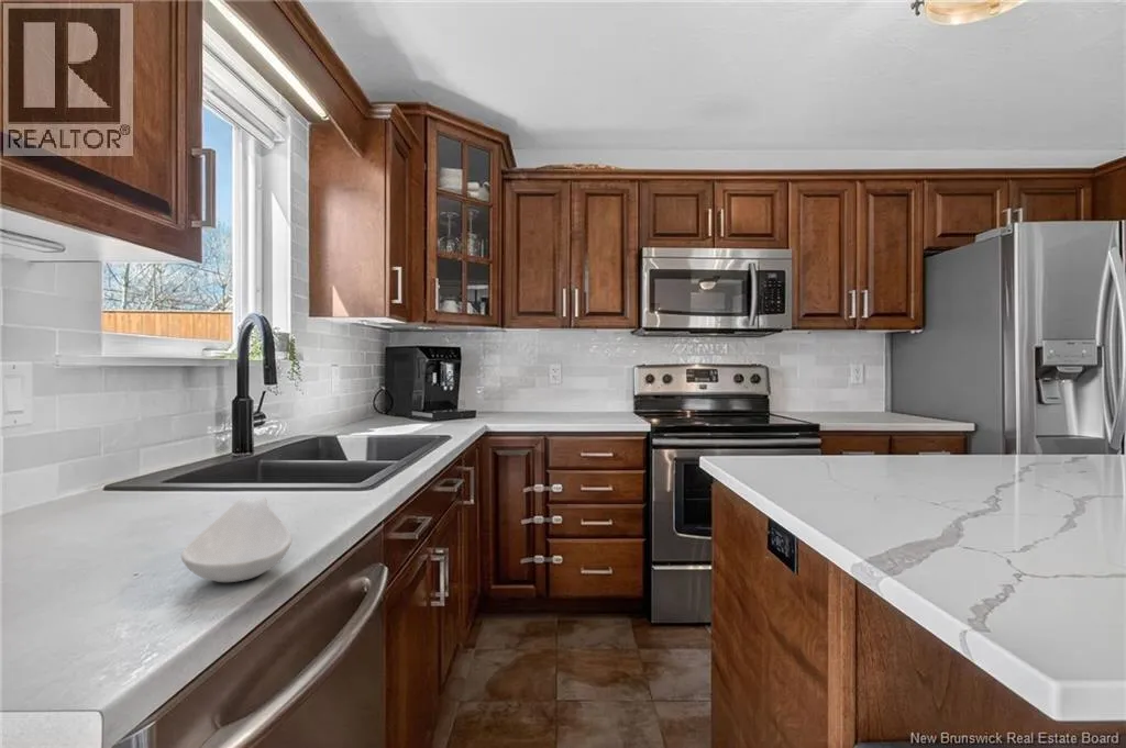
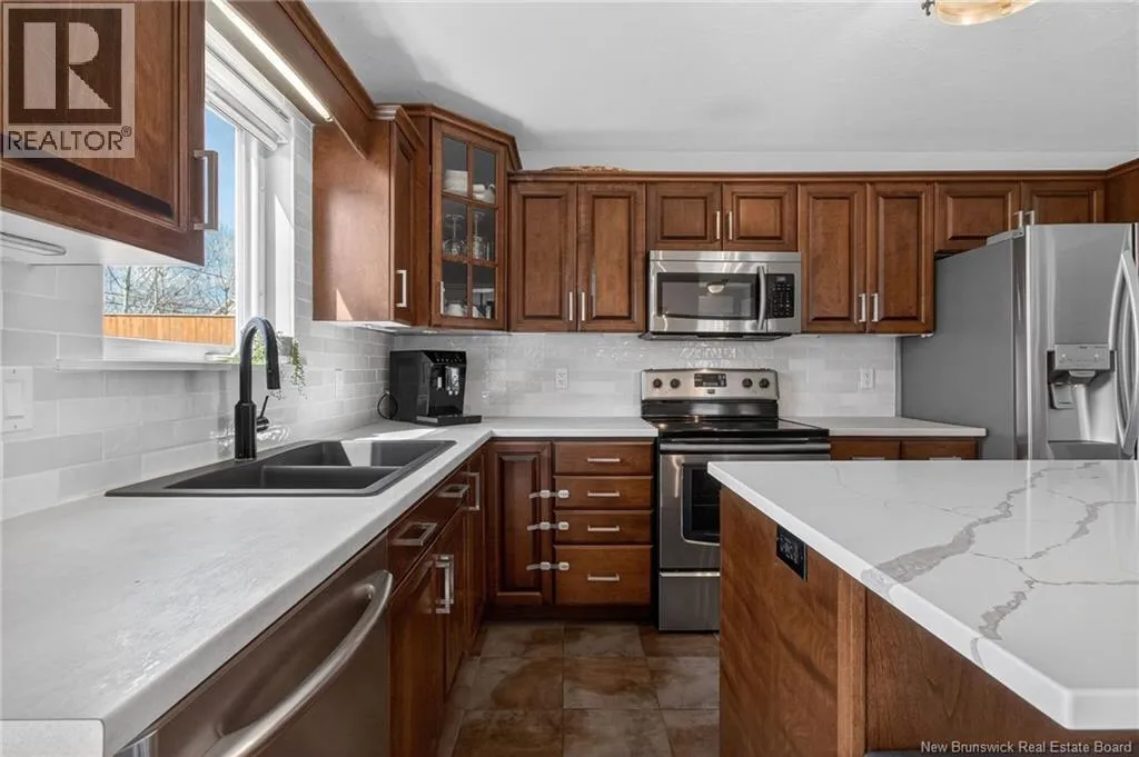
- spoon rest [180,495,292,583]
